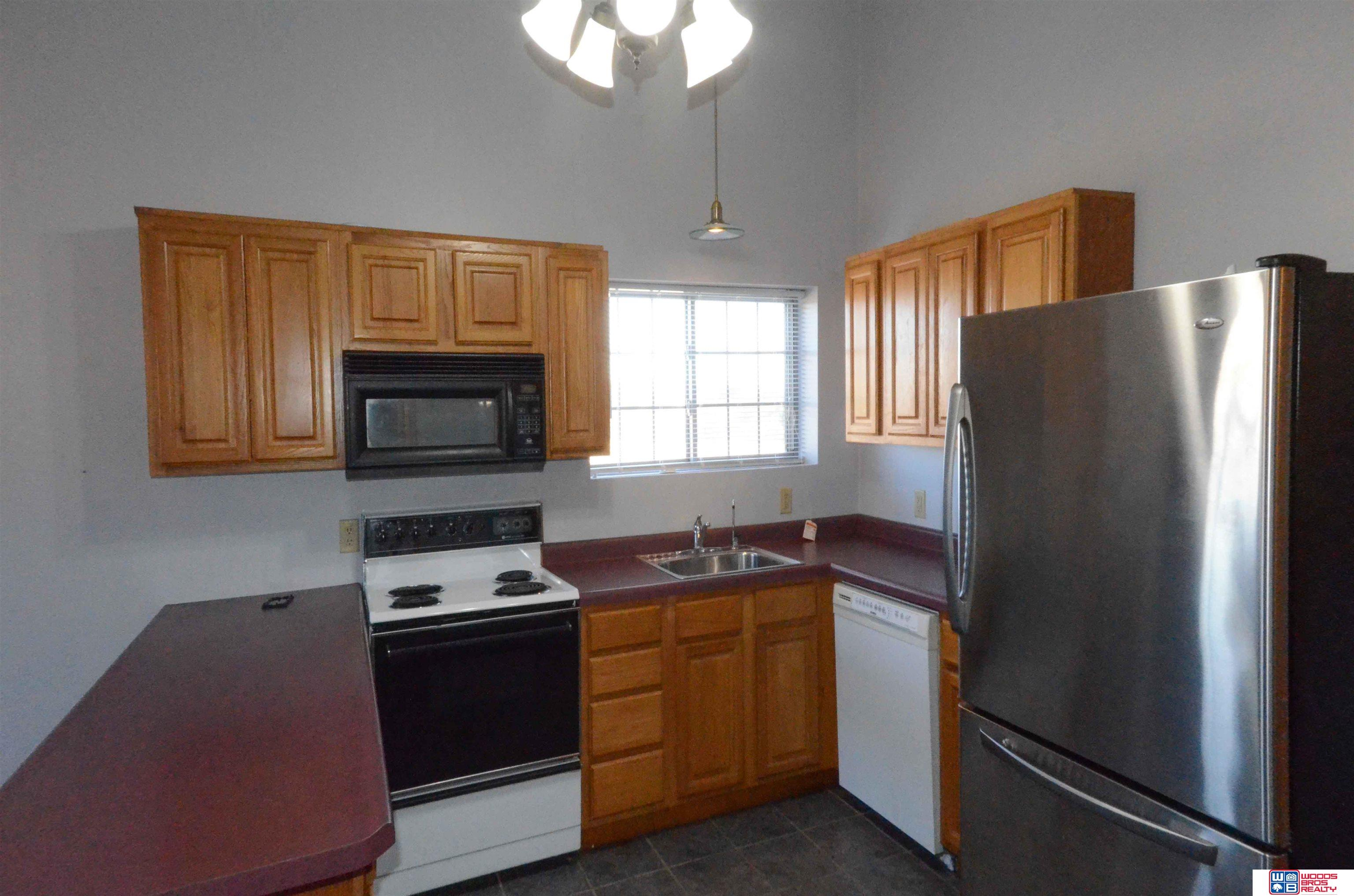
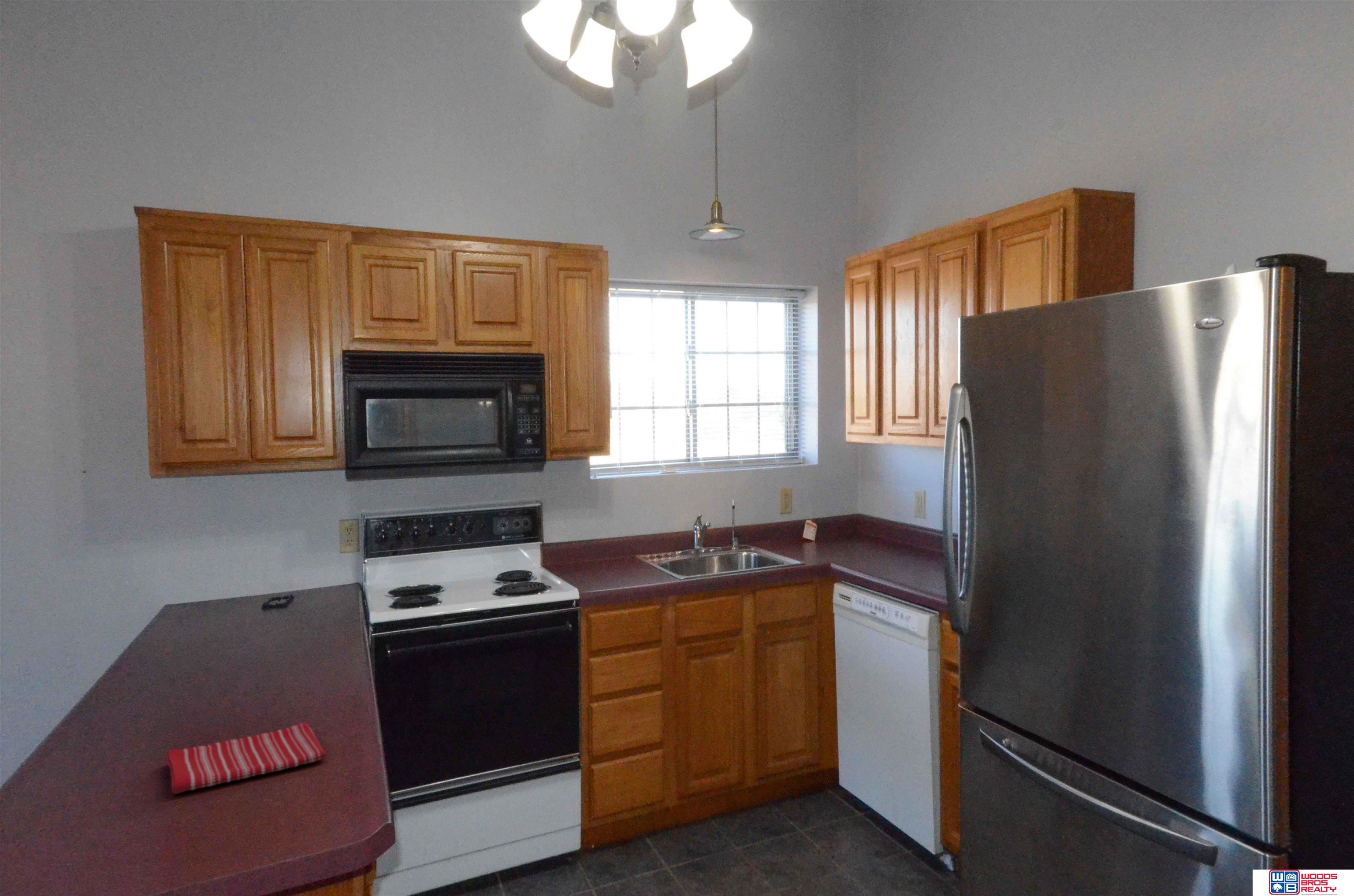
+ dish towel [166,722,327,794]
